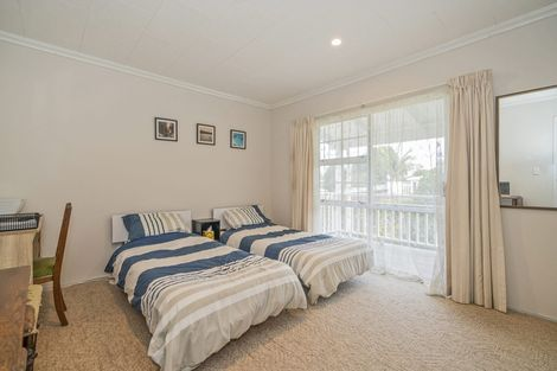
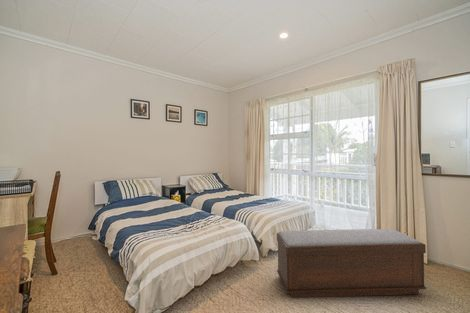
+ bench [276,228,427,299]
